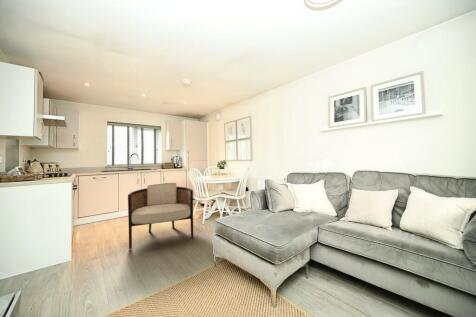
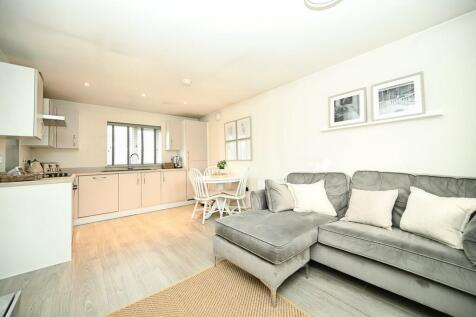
- armchair [127,182,194,250]
